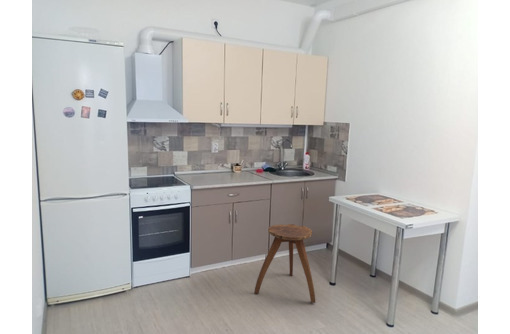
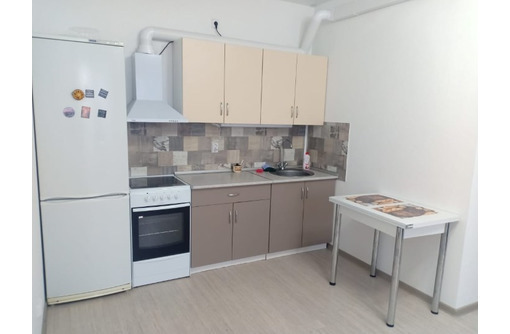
- stool [253,223,316,304]
